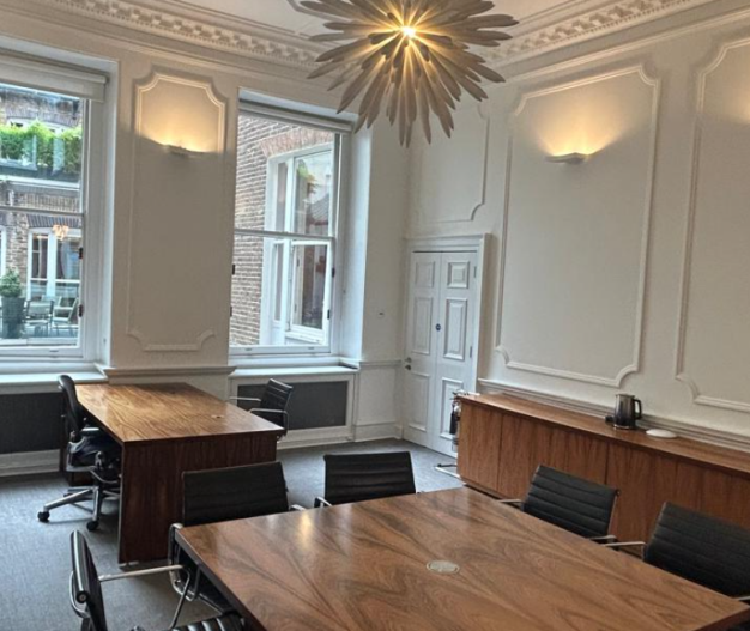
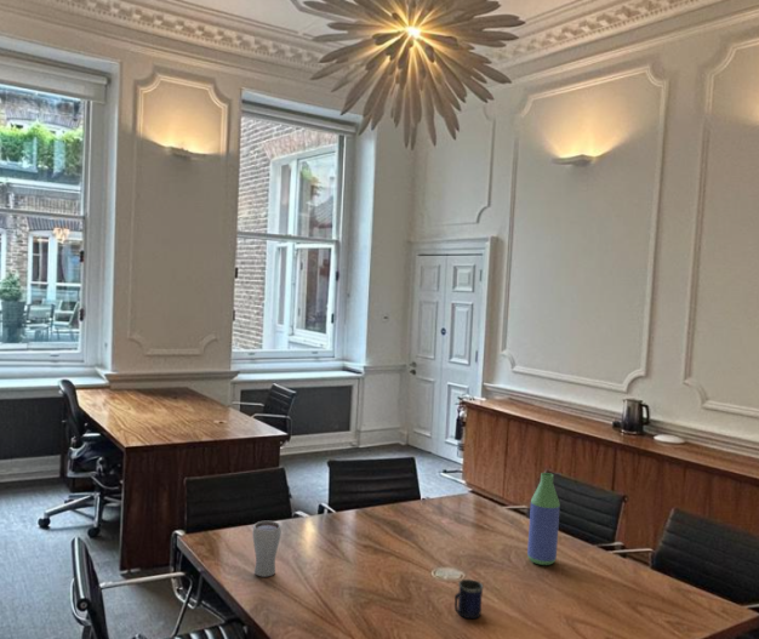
+ mug [453,578,485,620]
+ drinking glass [251,520,283,578]
+ bottle [526,472,561,566]
